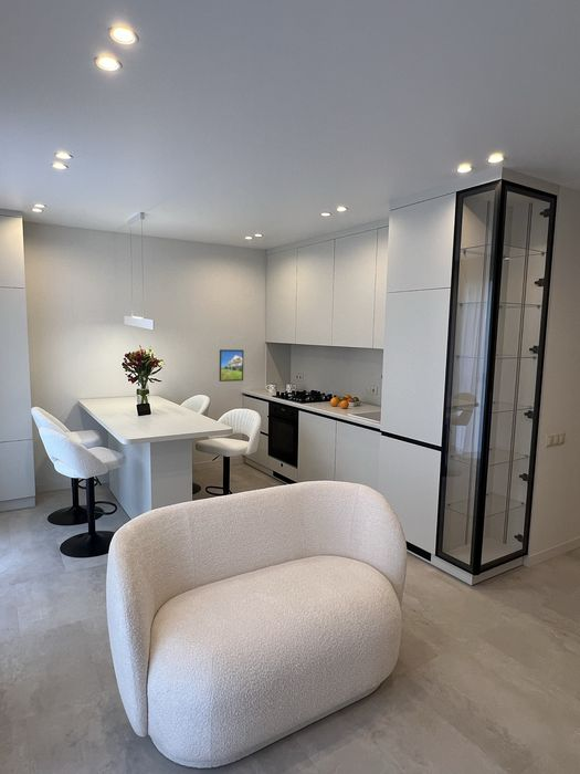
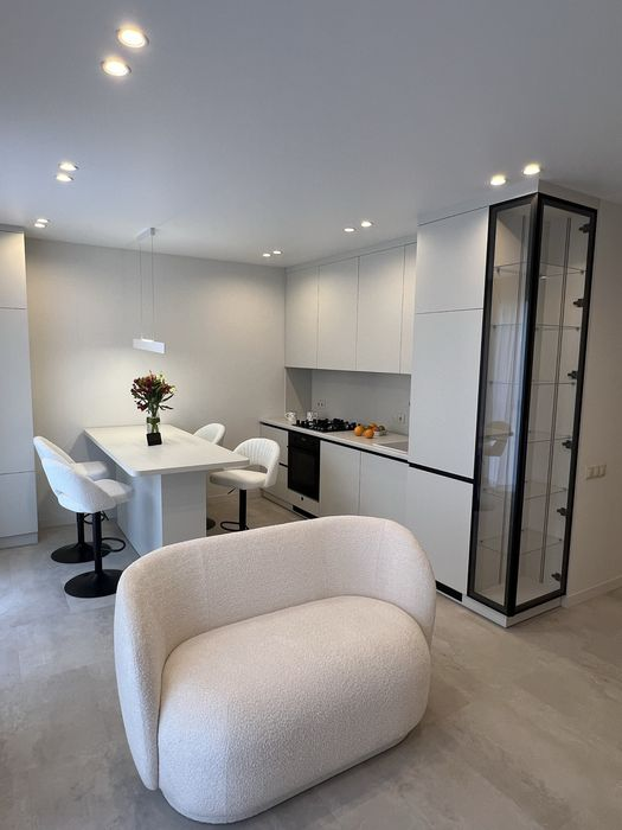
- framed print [219,348,245,383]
